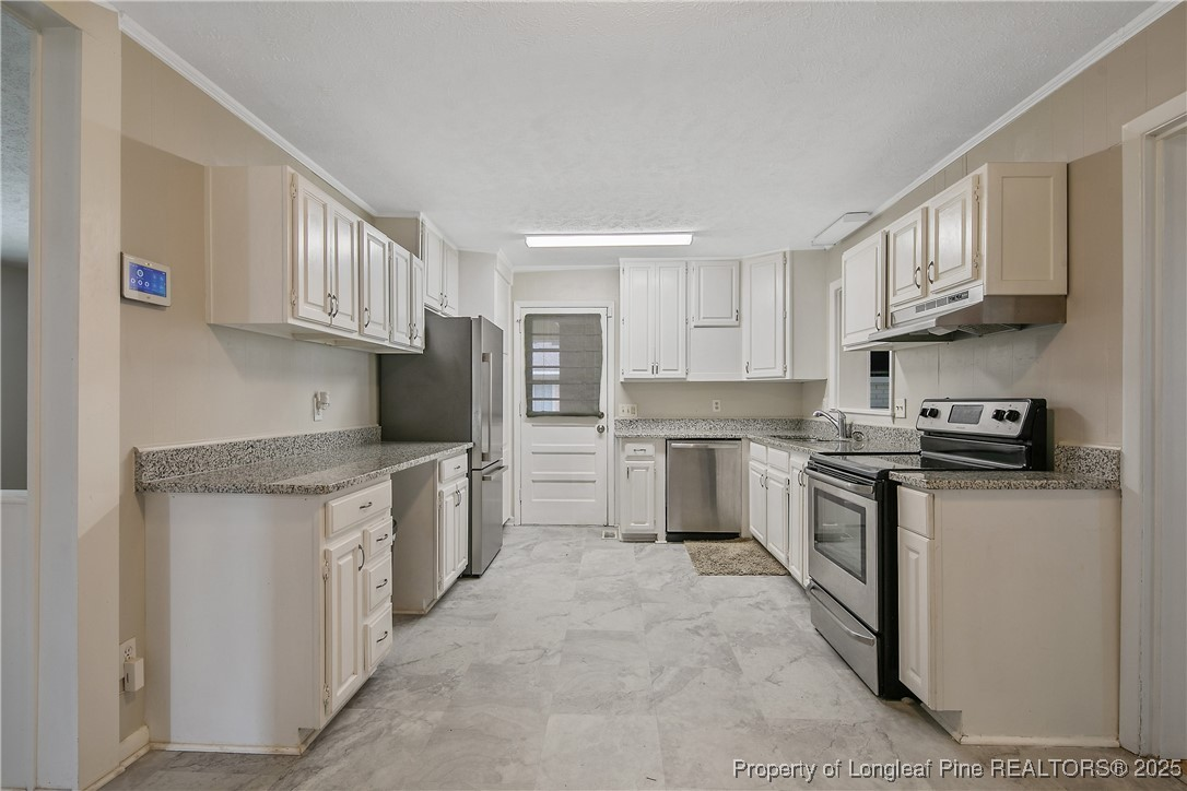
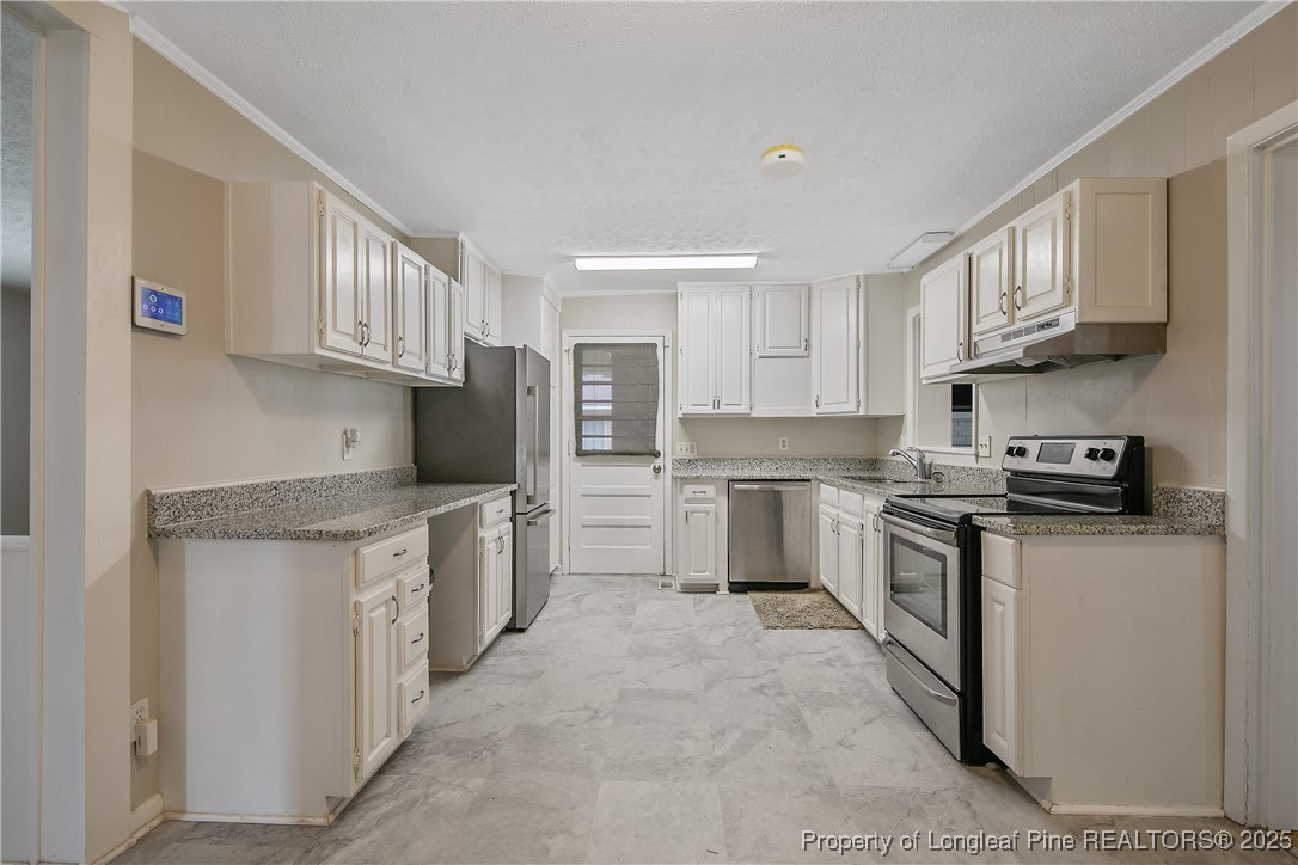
+ smoke detector [759,143,806,180]
